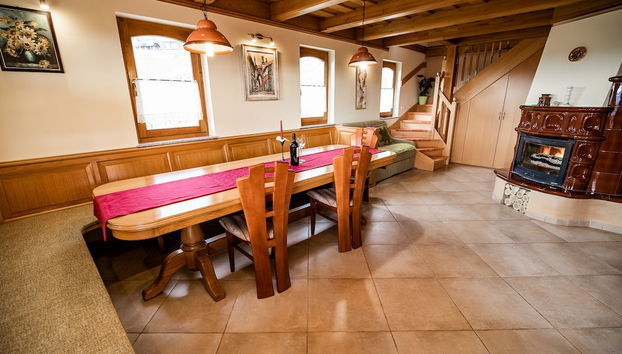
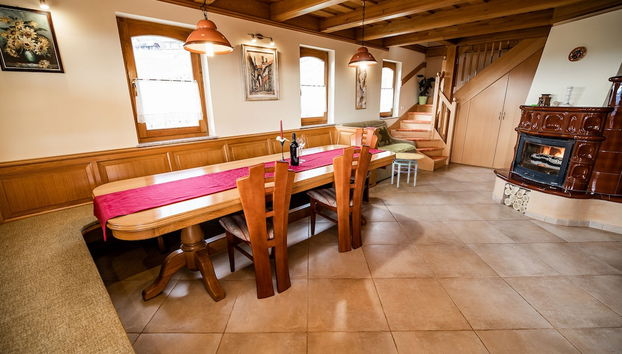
+ side table [391,152,426,188]
